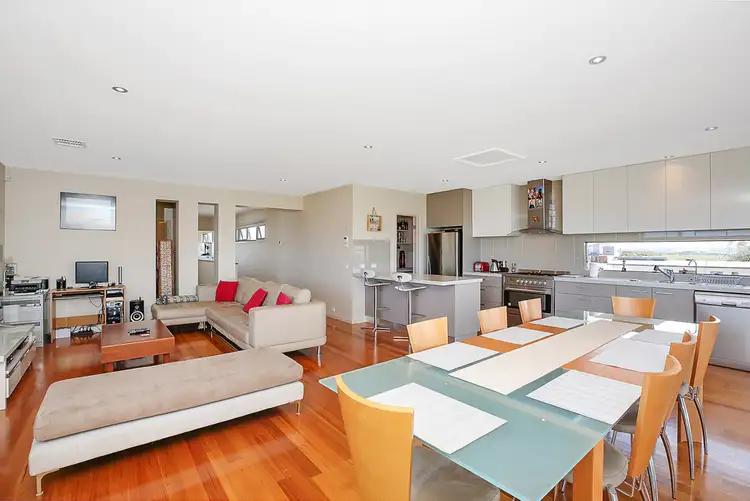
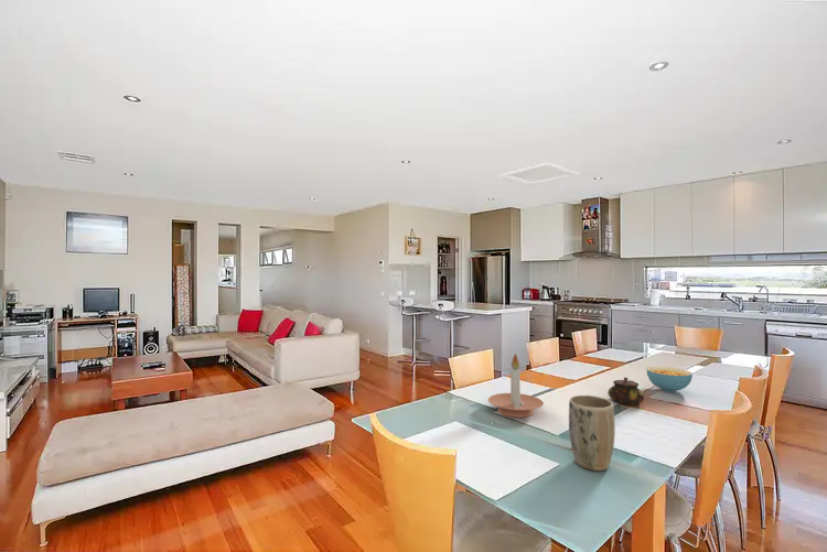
+ teapot [608,377,645,407]
+ candle holder [487,353,545,419]
+ cereal bowl [645,366,694,393]
+ plant pot [568,394,616,472]
